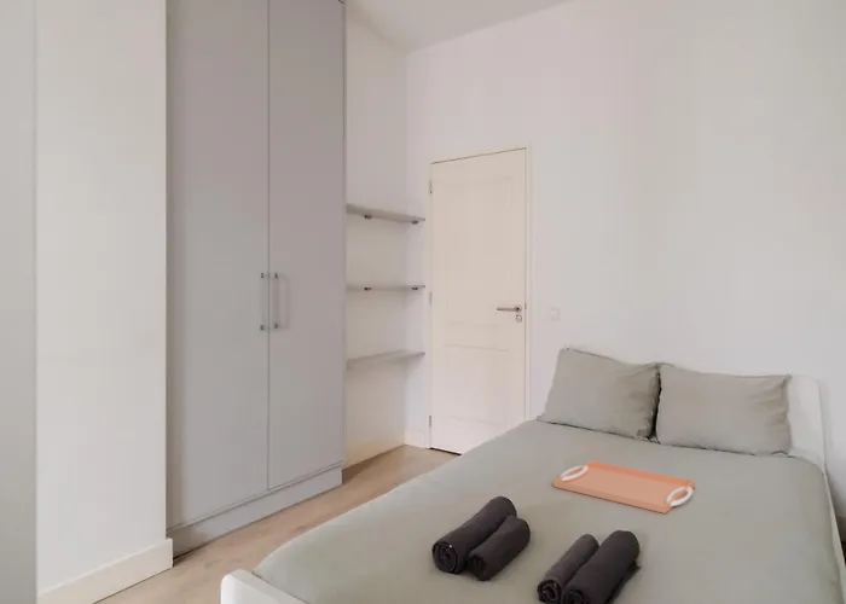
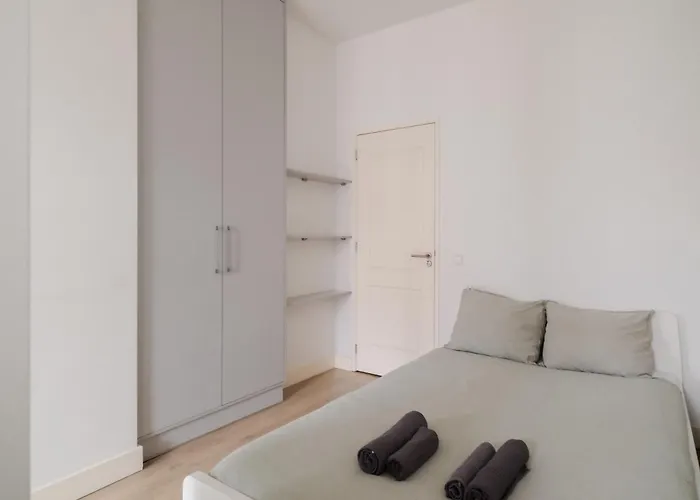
- serving tray [552,459,696,515]
